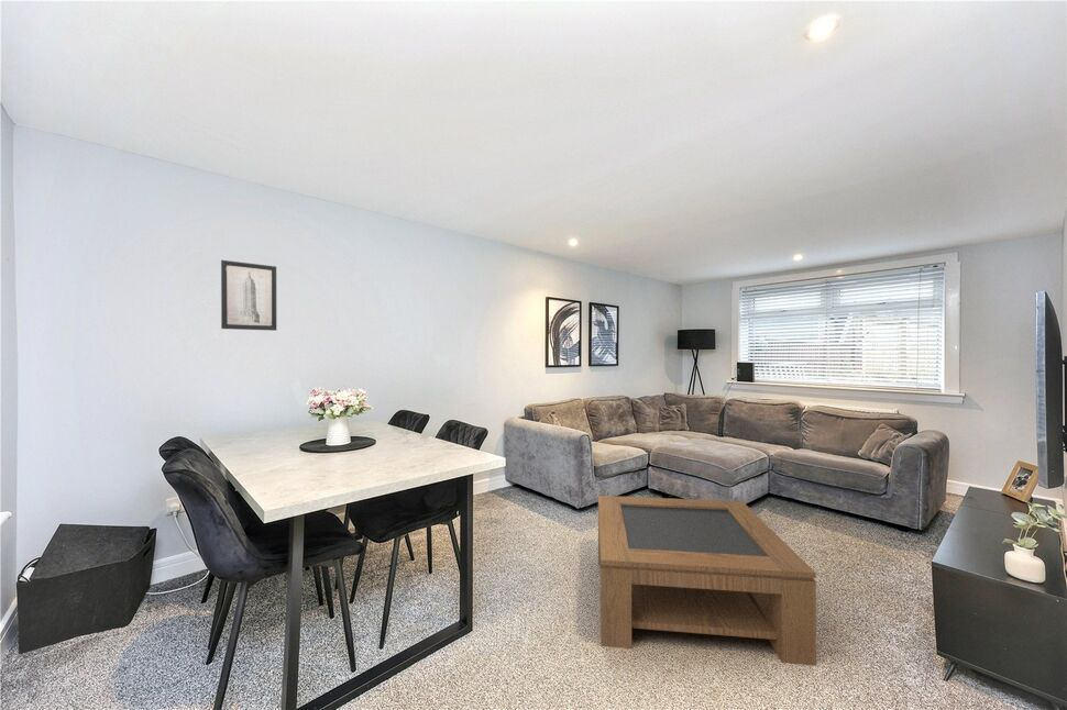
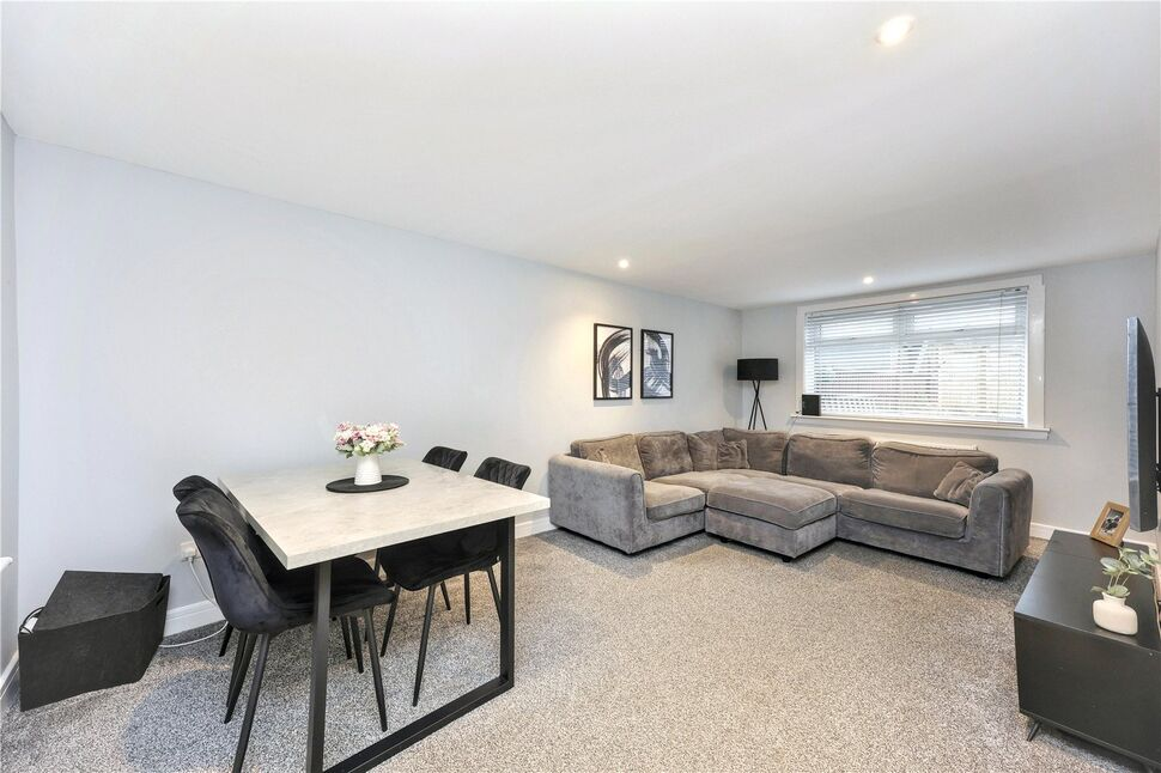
- coffee table [597,495,817,666]
- wall art [220,259,277,332]
